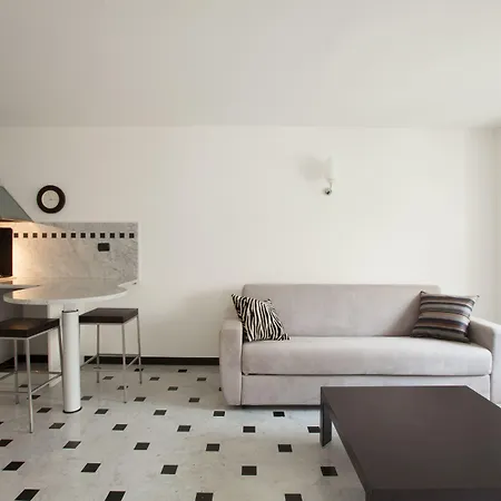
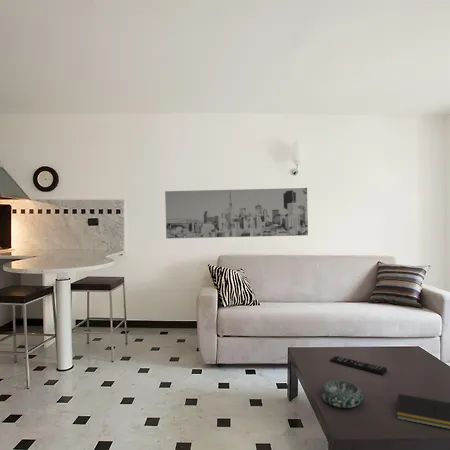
+ remote control [329,355,388,376]
+ wall art [164,187,309,240]
+ notepad [396,393,450,430]
+ decorative bowl [320,379,364,409]
